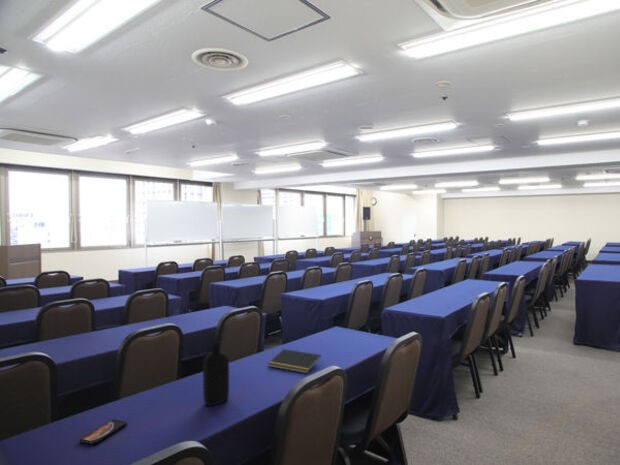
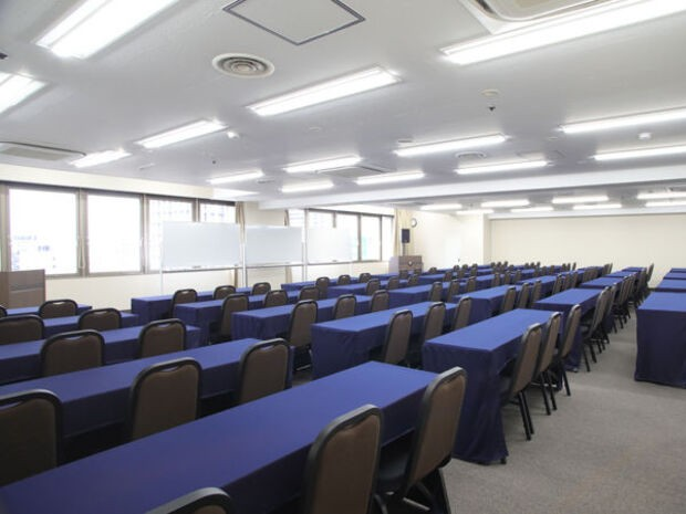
- smartphone [79,419,128,445]
- notepad [267,348,322,374]
- bottle [202,342,230,407]
